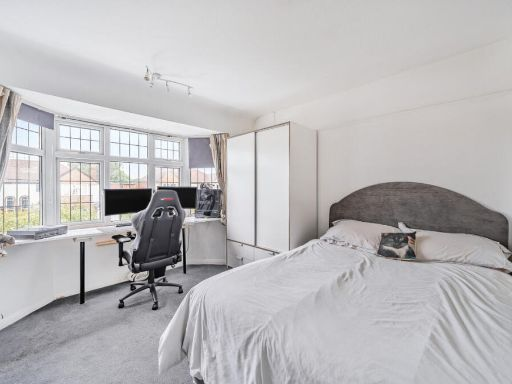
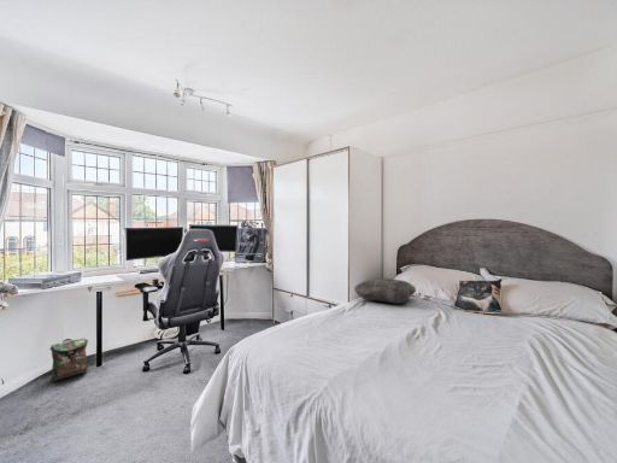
+ backpack [49,336,90,382]
+ cushion [353,277,417,305]
